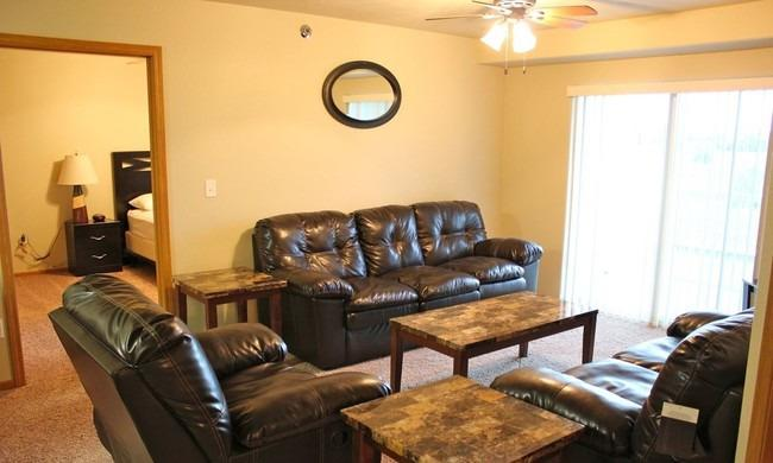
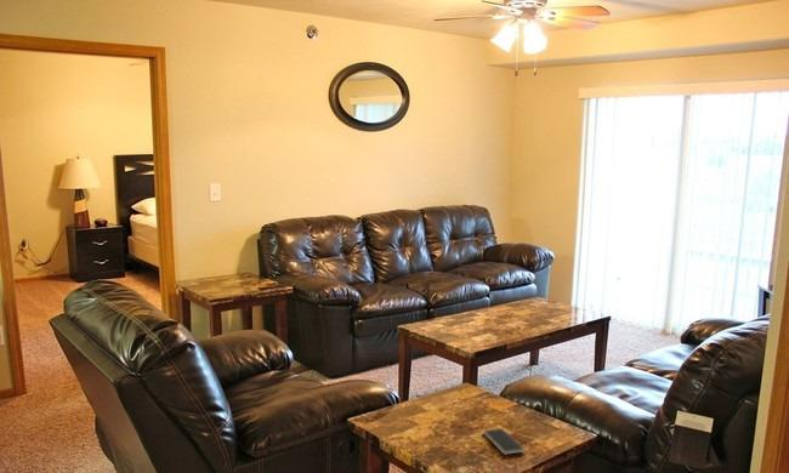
+ smartphone [482,427,526,456]
